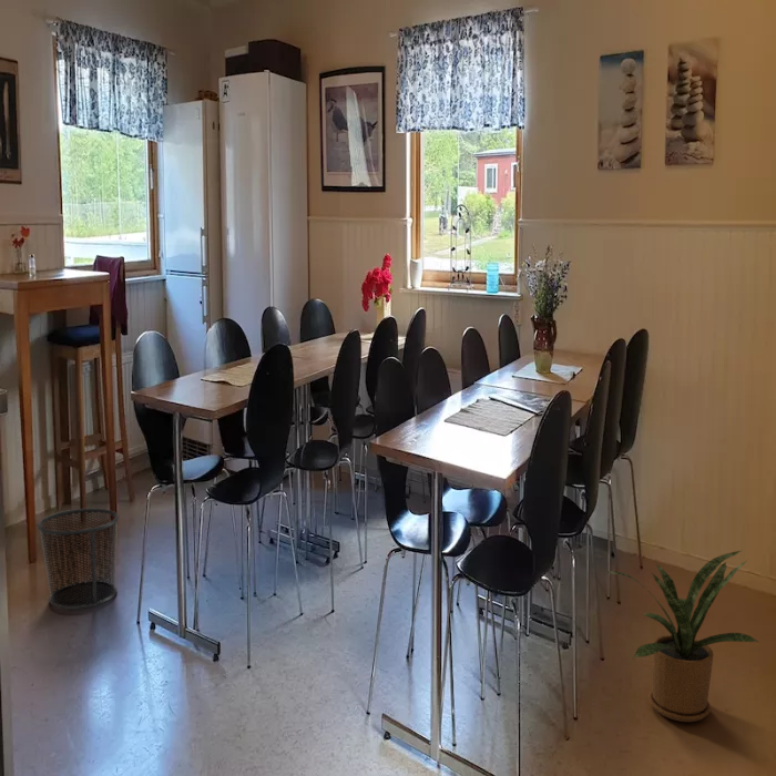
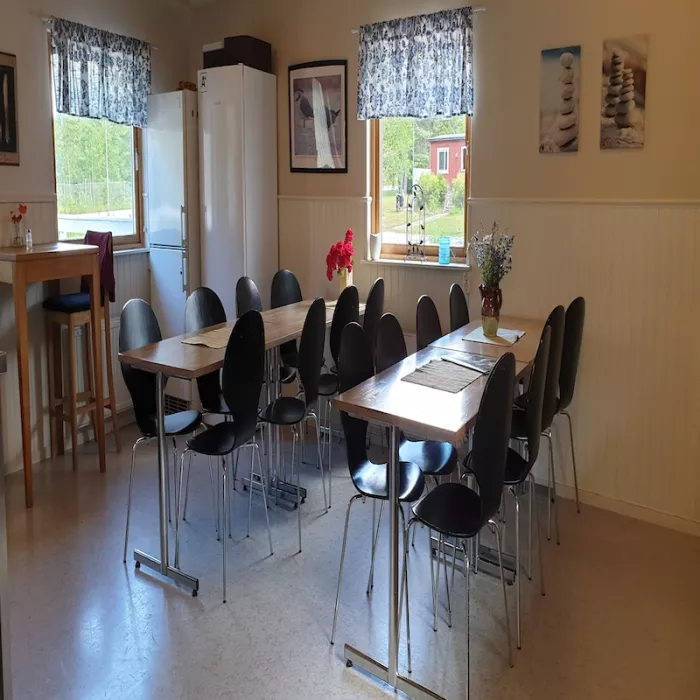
- trash can [37,508,120,611]
- house plant [605,550,759,723]
